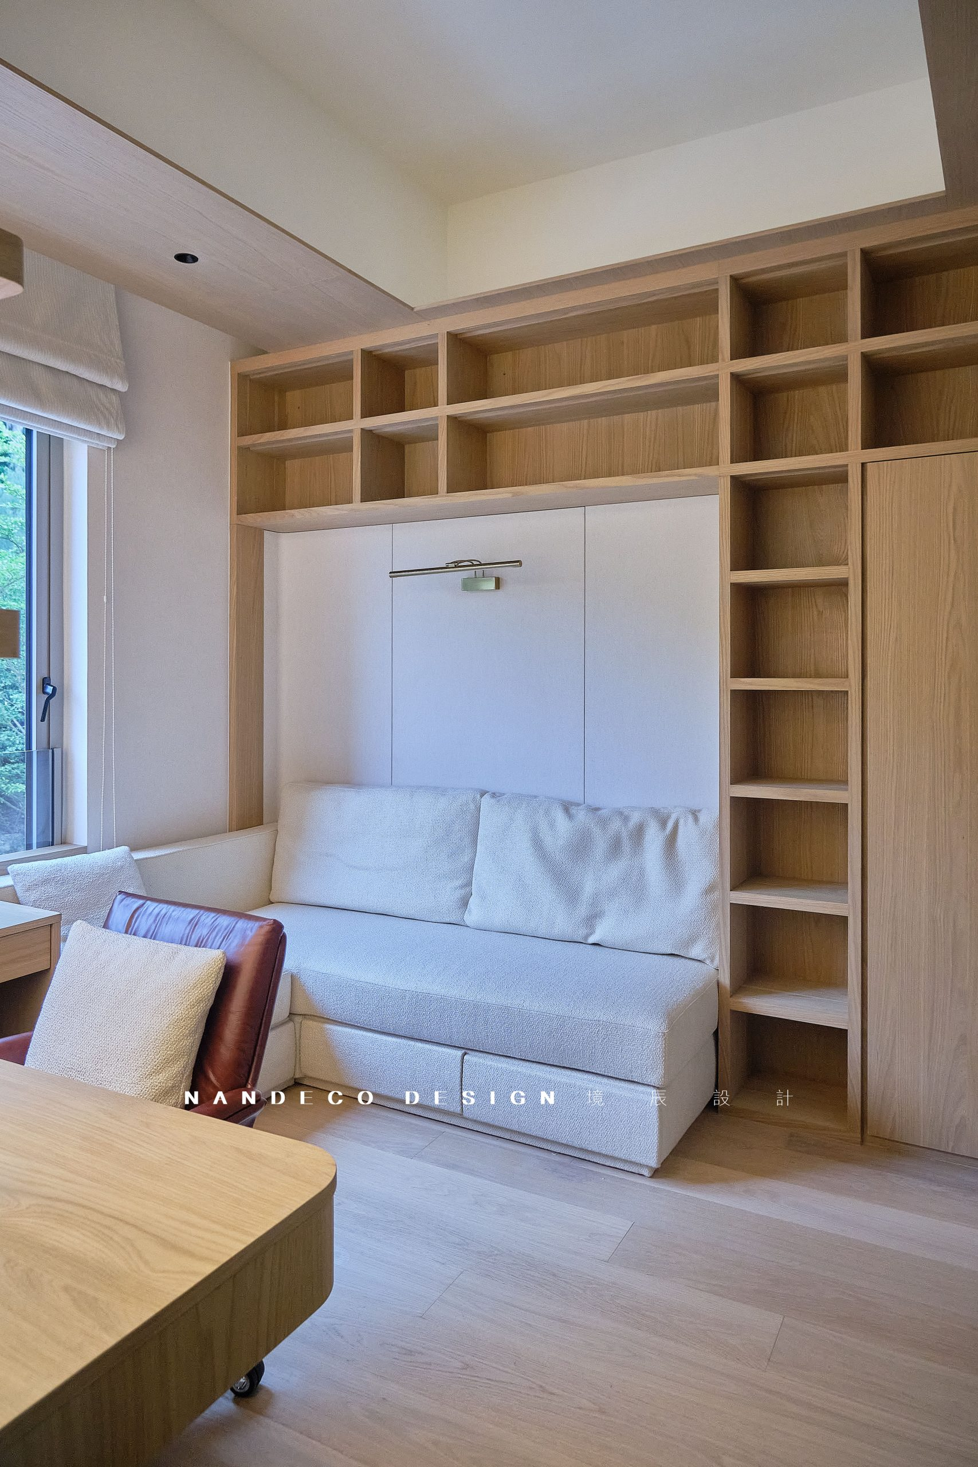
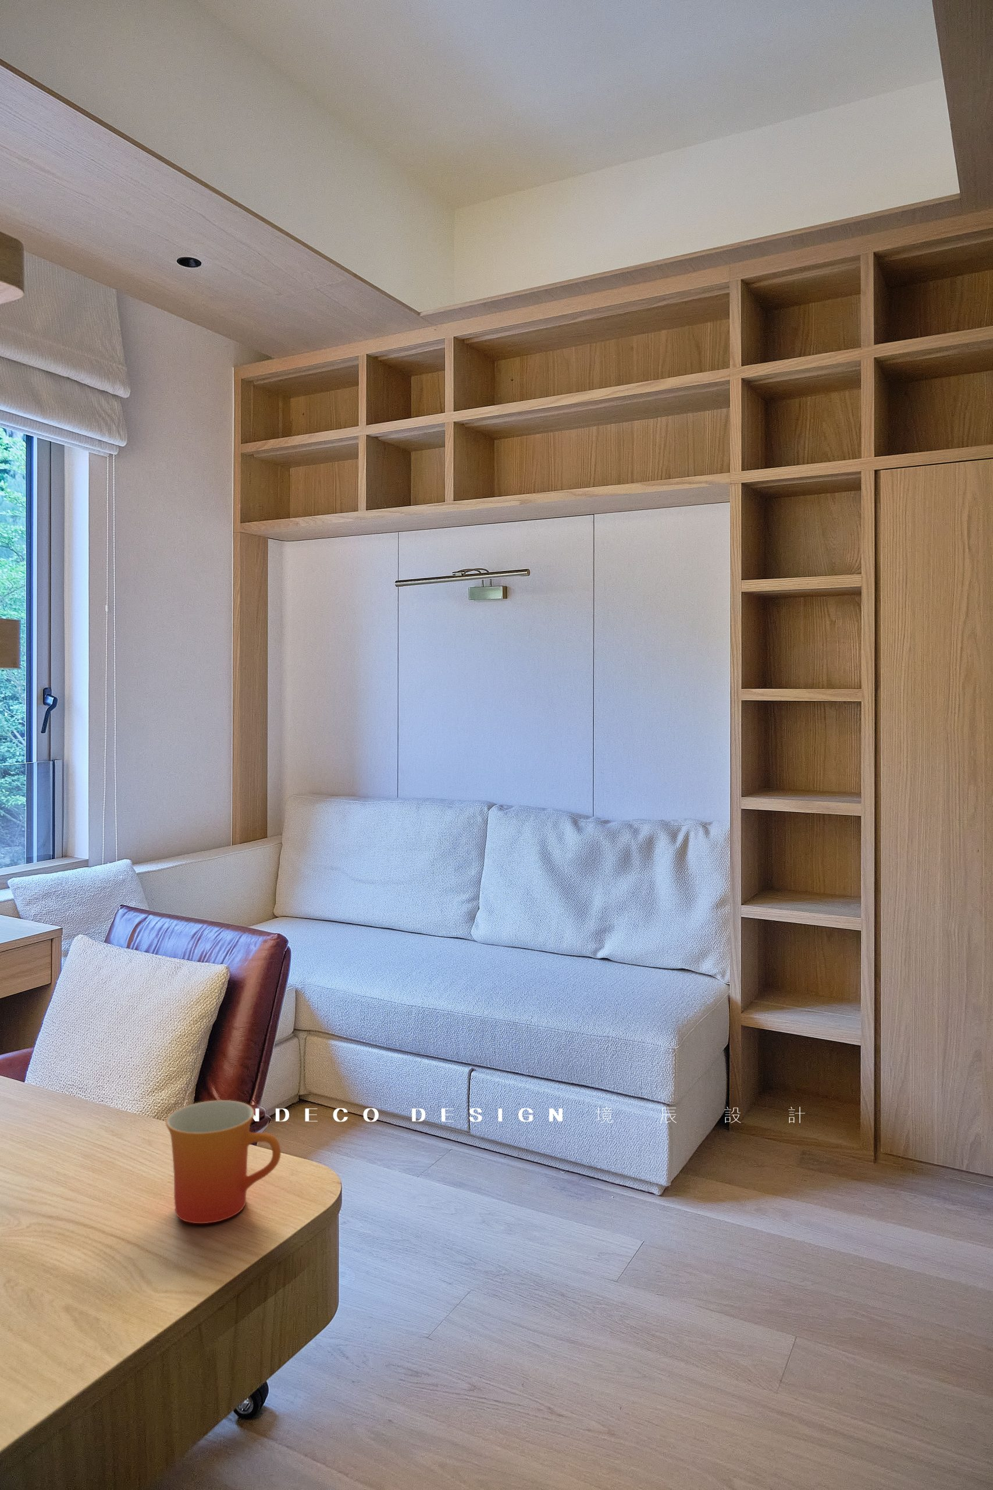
+ mug [165,1100,281,1224]
